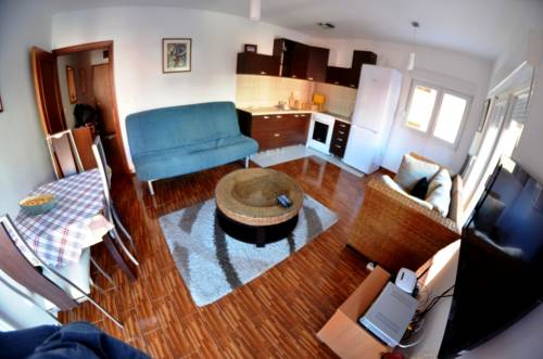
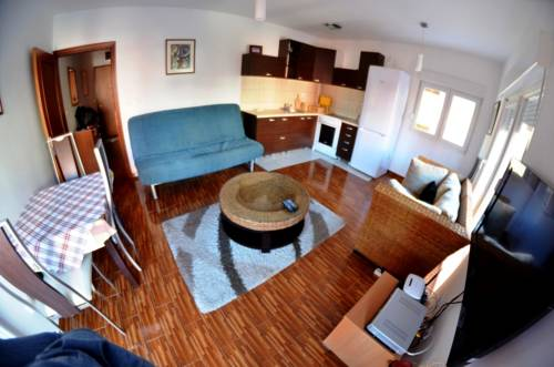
- cereal bowl [17,193,58,215]
